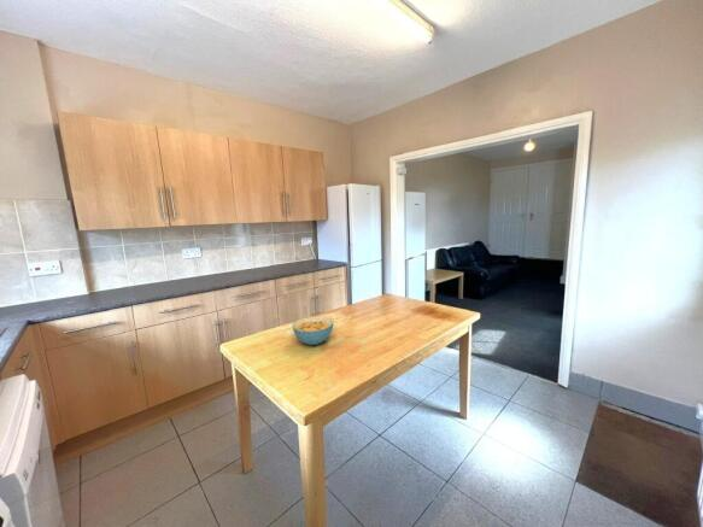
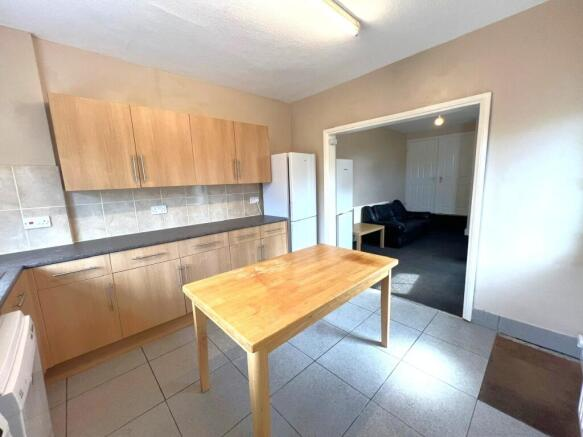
- cereal bowl [292,316,334,346]
